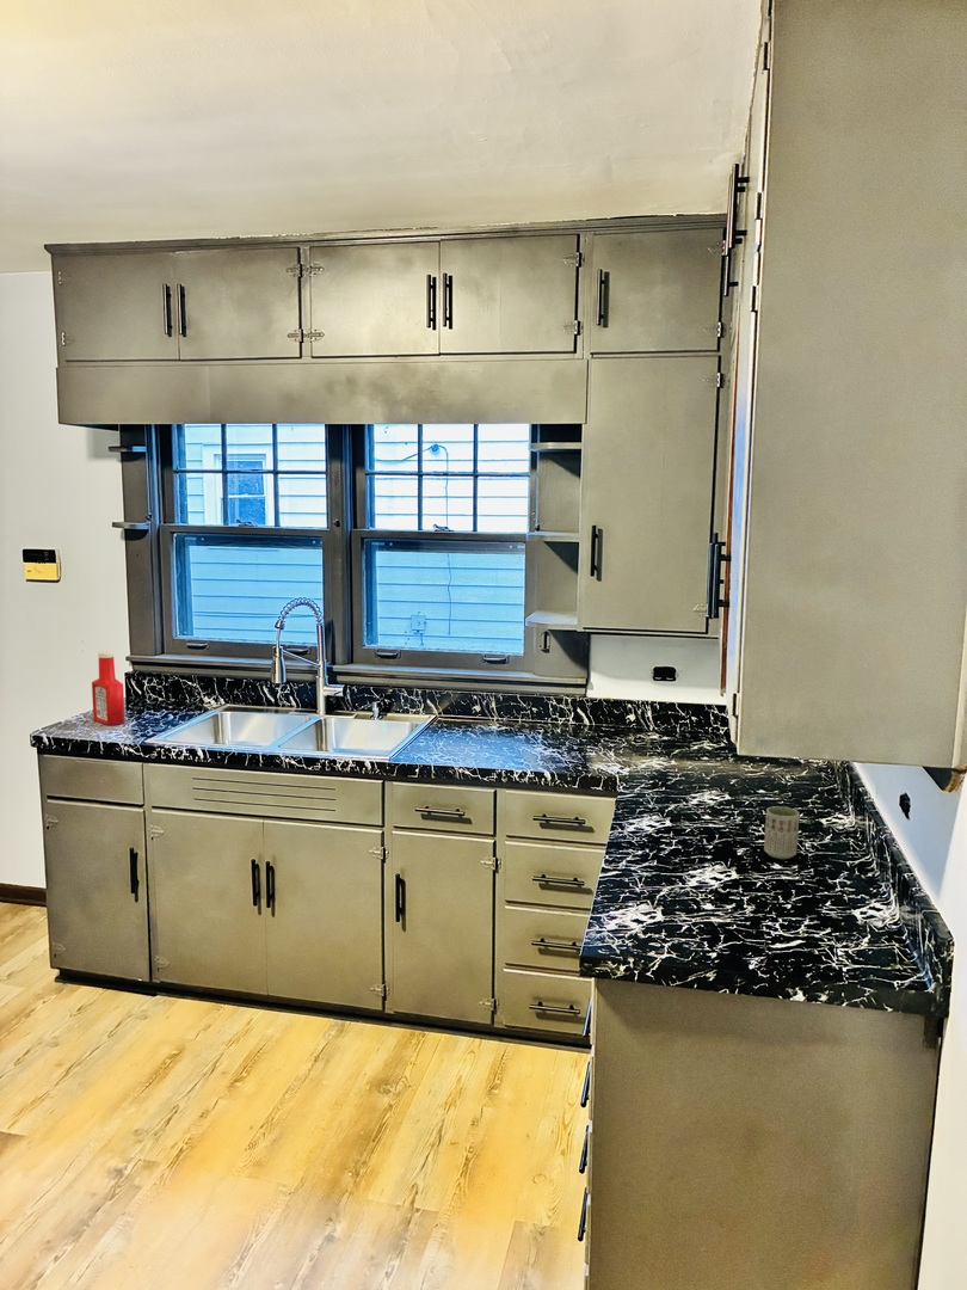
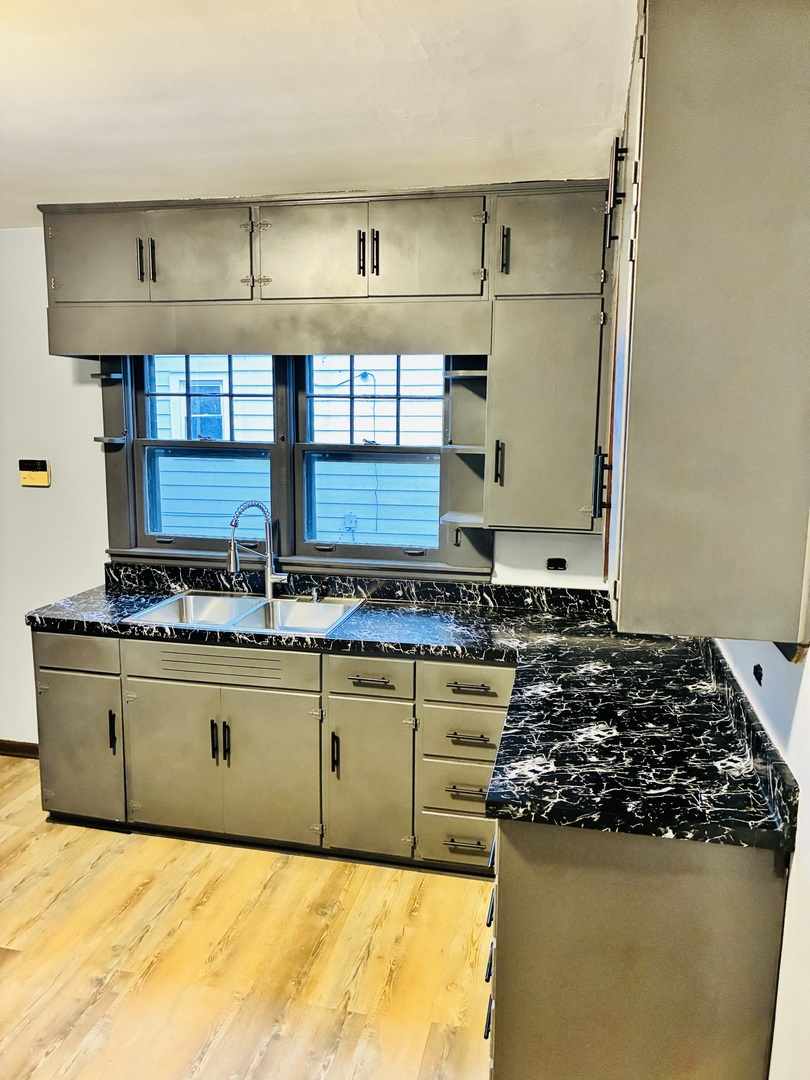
- cup [763,805,801,860]
- soap bottle [91,650,127,726]
